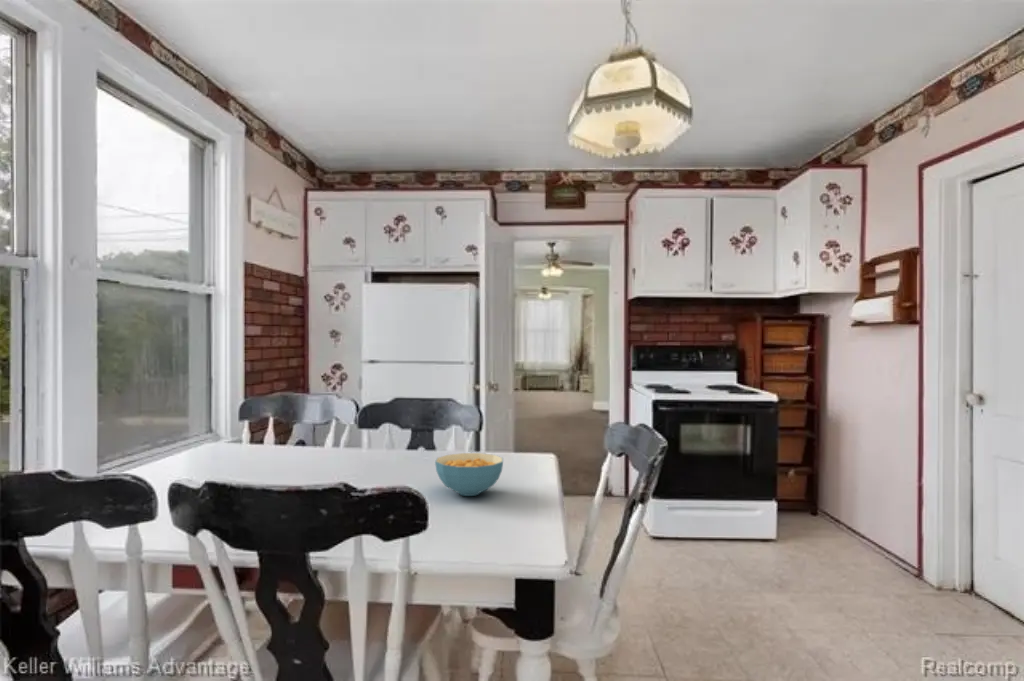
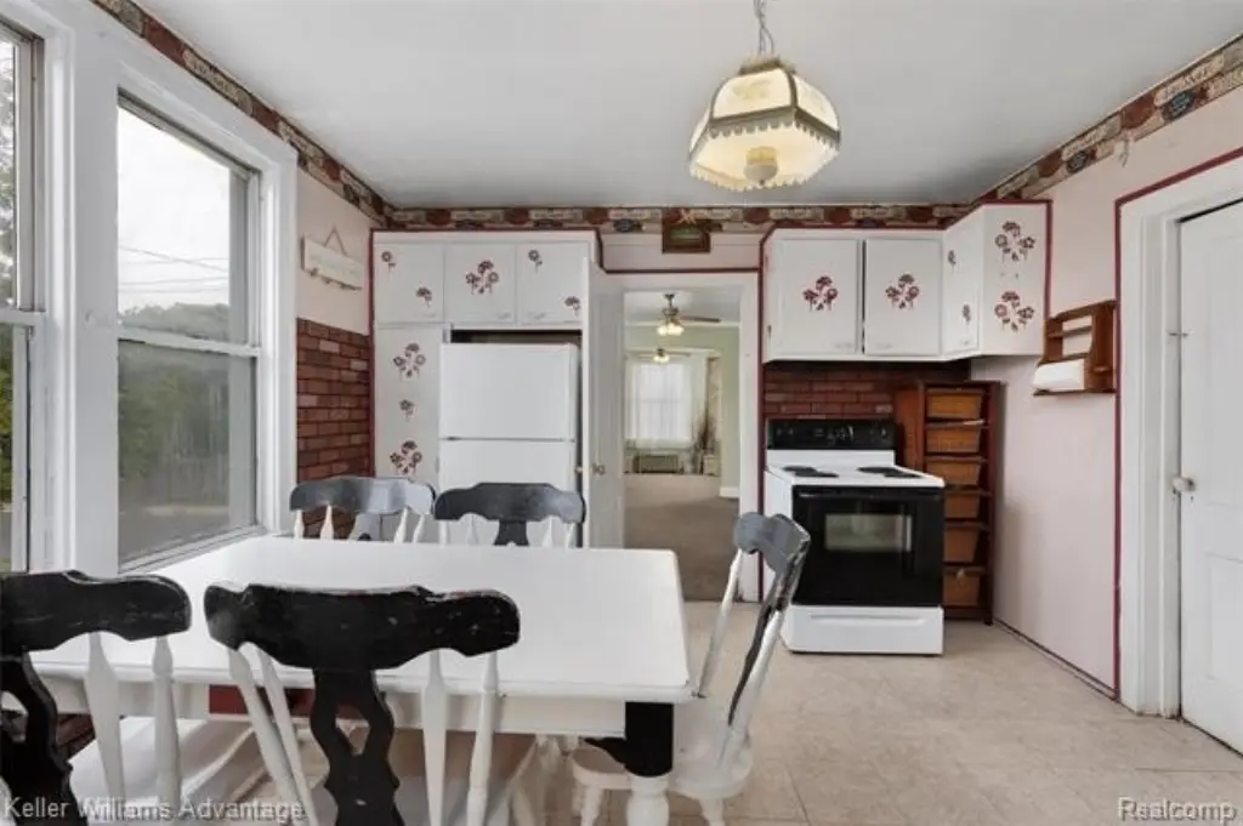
- cereal bowl [434,452,504,497]
